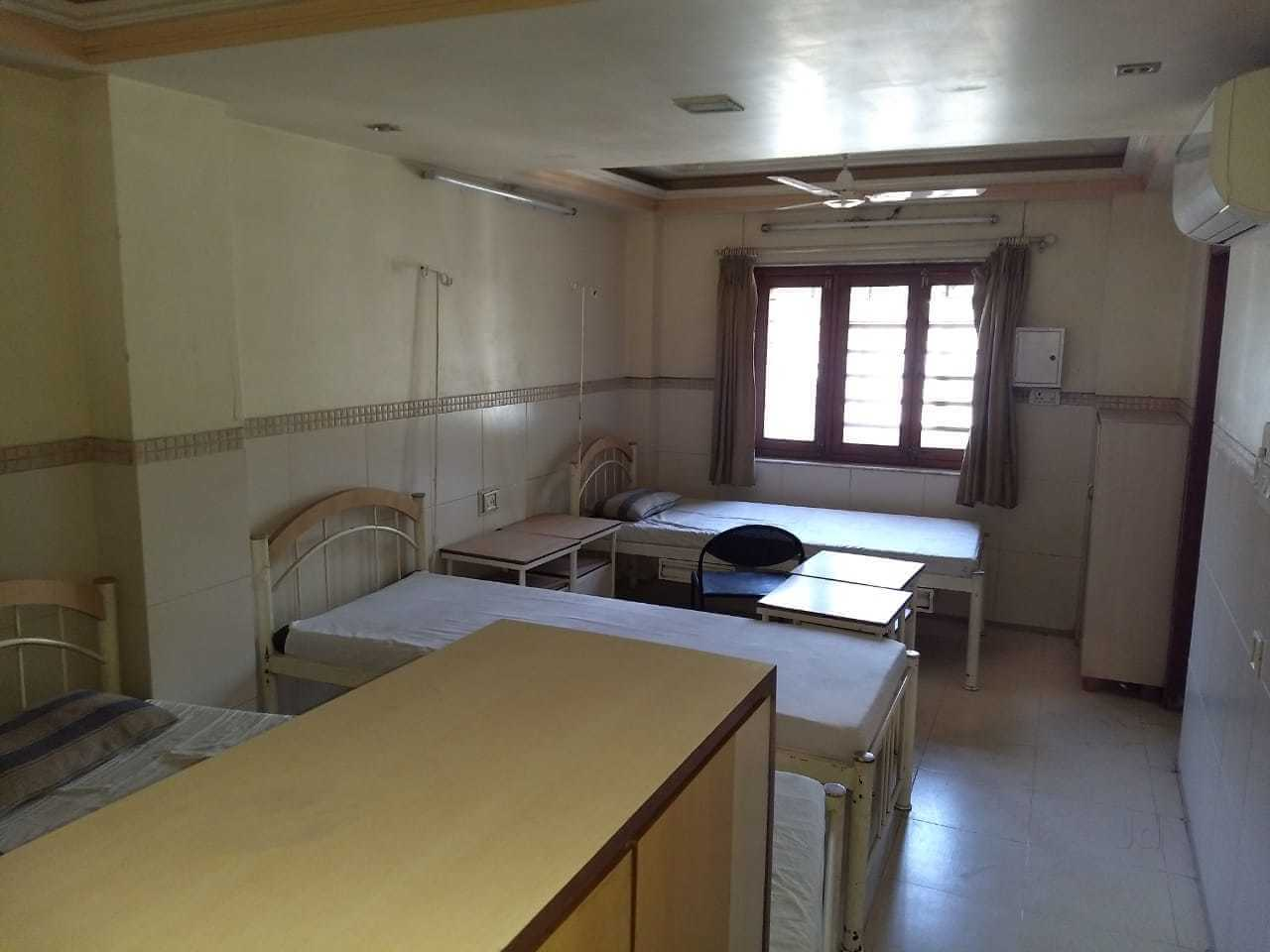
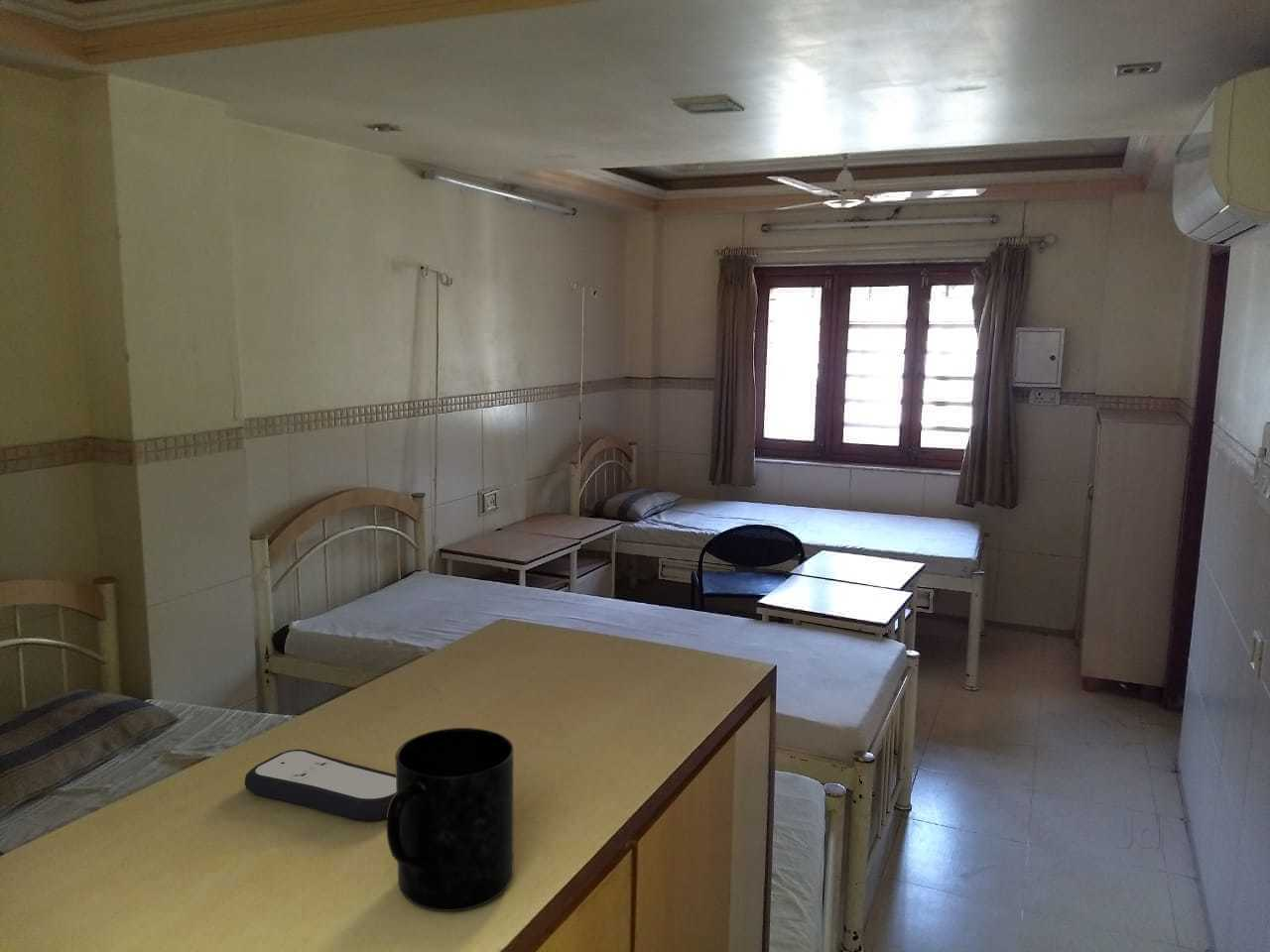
+ remote control [244,749,397,822]
+ mug [385,727,515,912]
